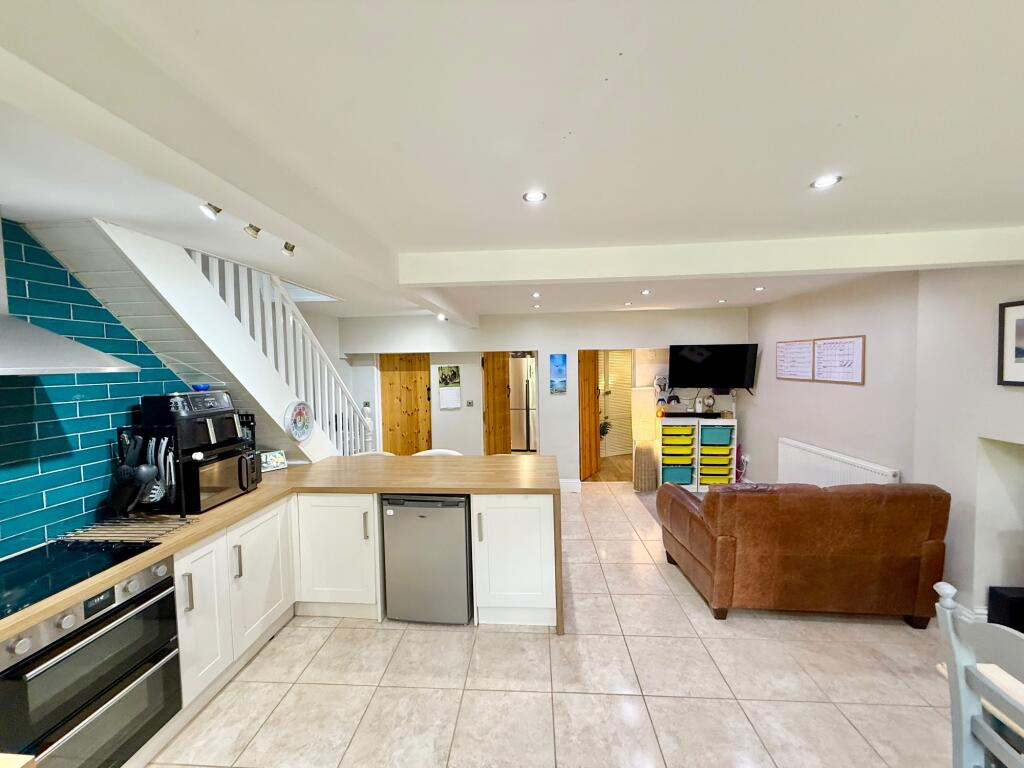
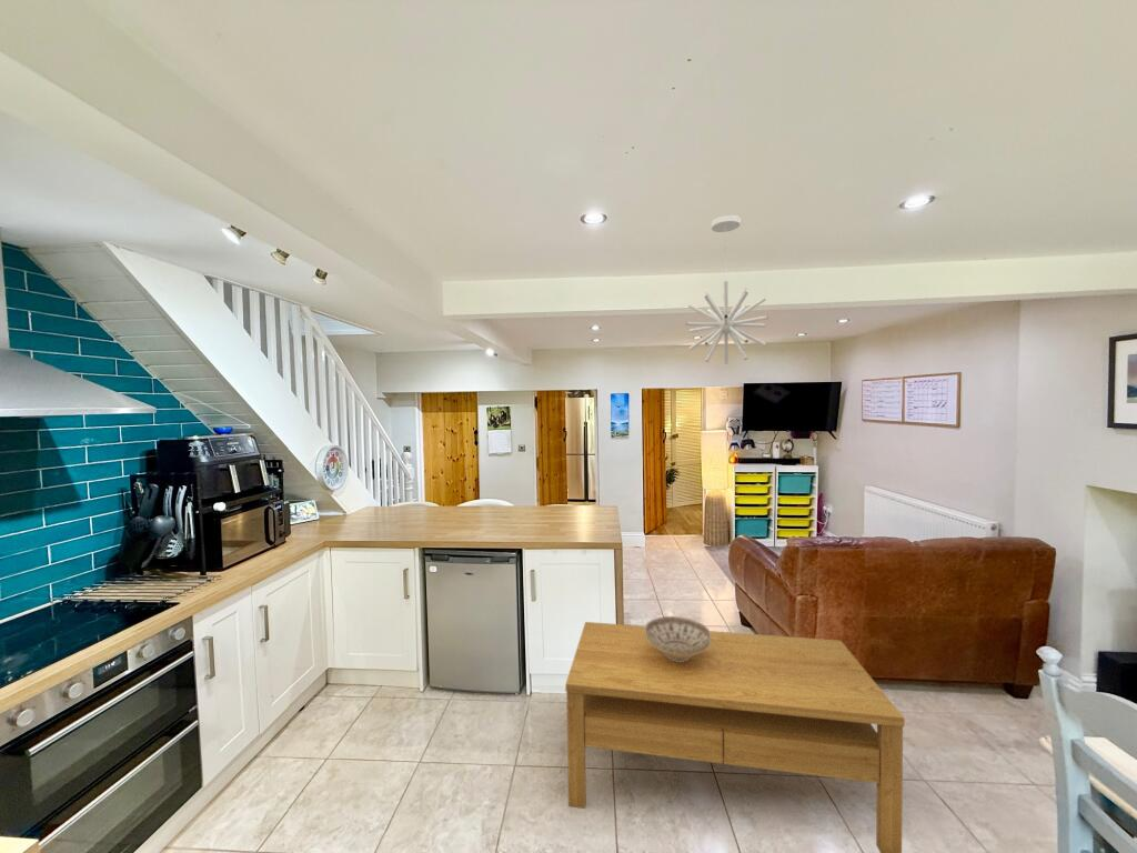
+ pendant light [685,214,769,365]
+ decorative bowl [645,615,711,662]
+ coffee table [564,621,906,853]
